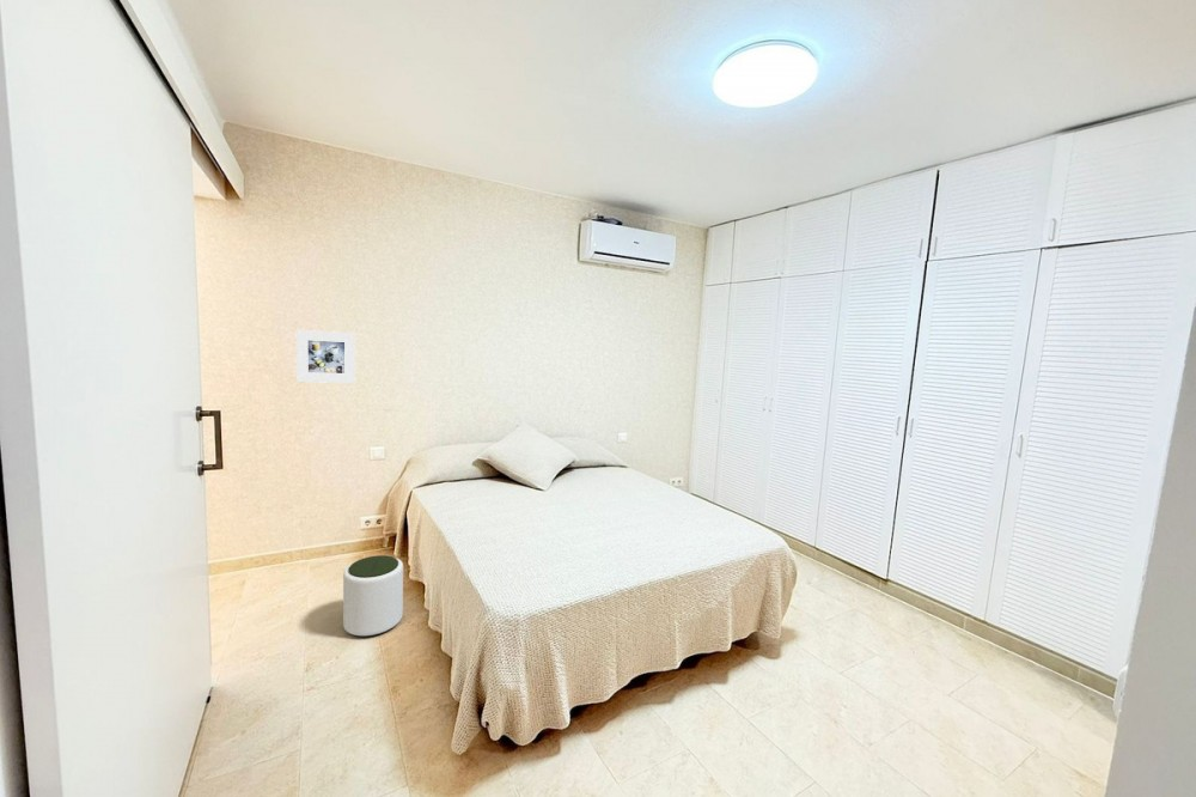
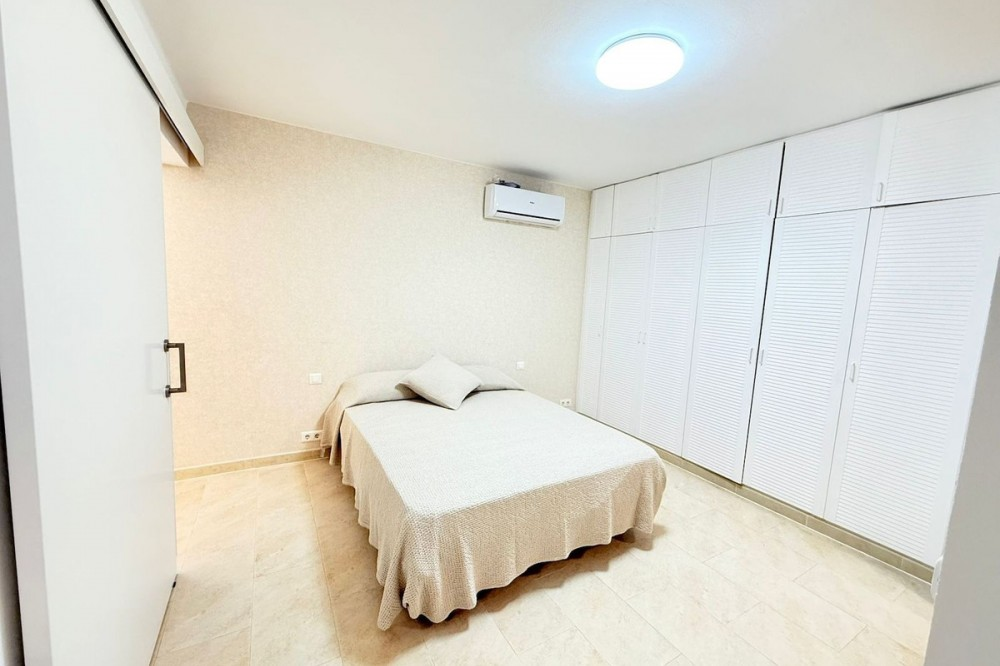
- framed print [295,329,356,384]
- plant pot [342,554,404,637]
